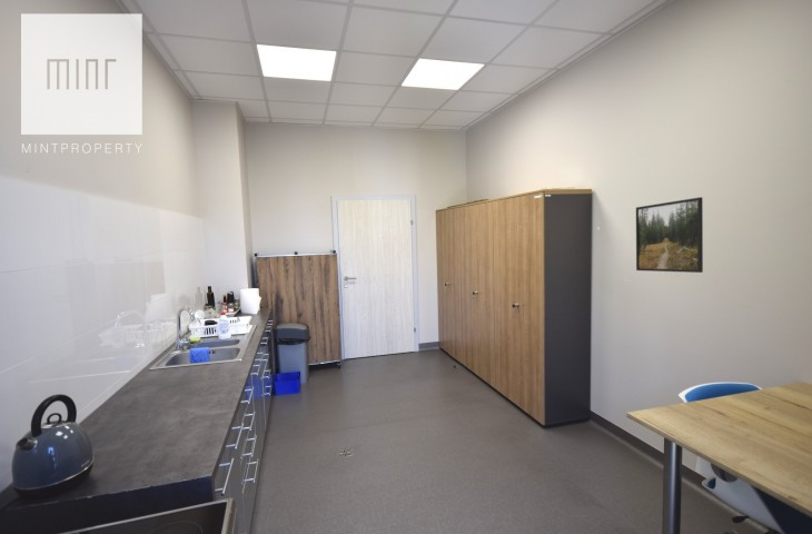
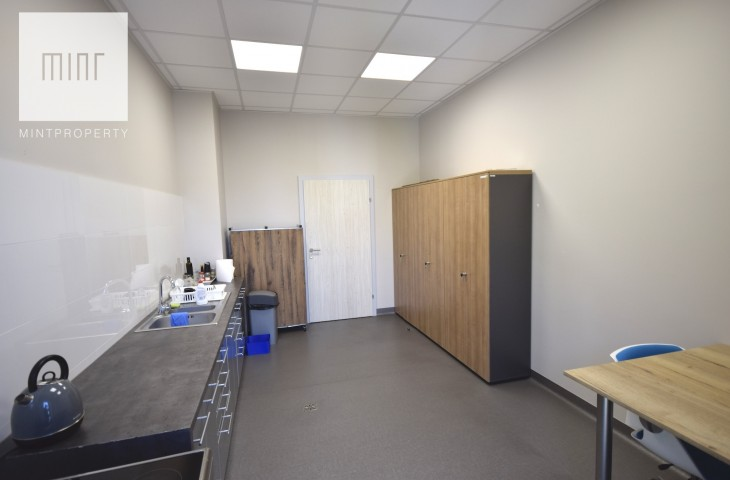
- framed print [635,196,704,274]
